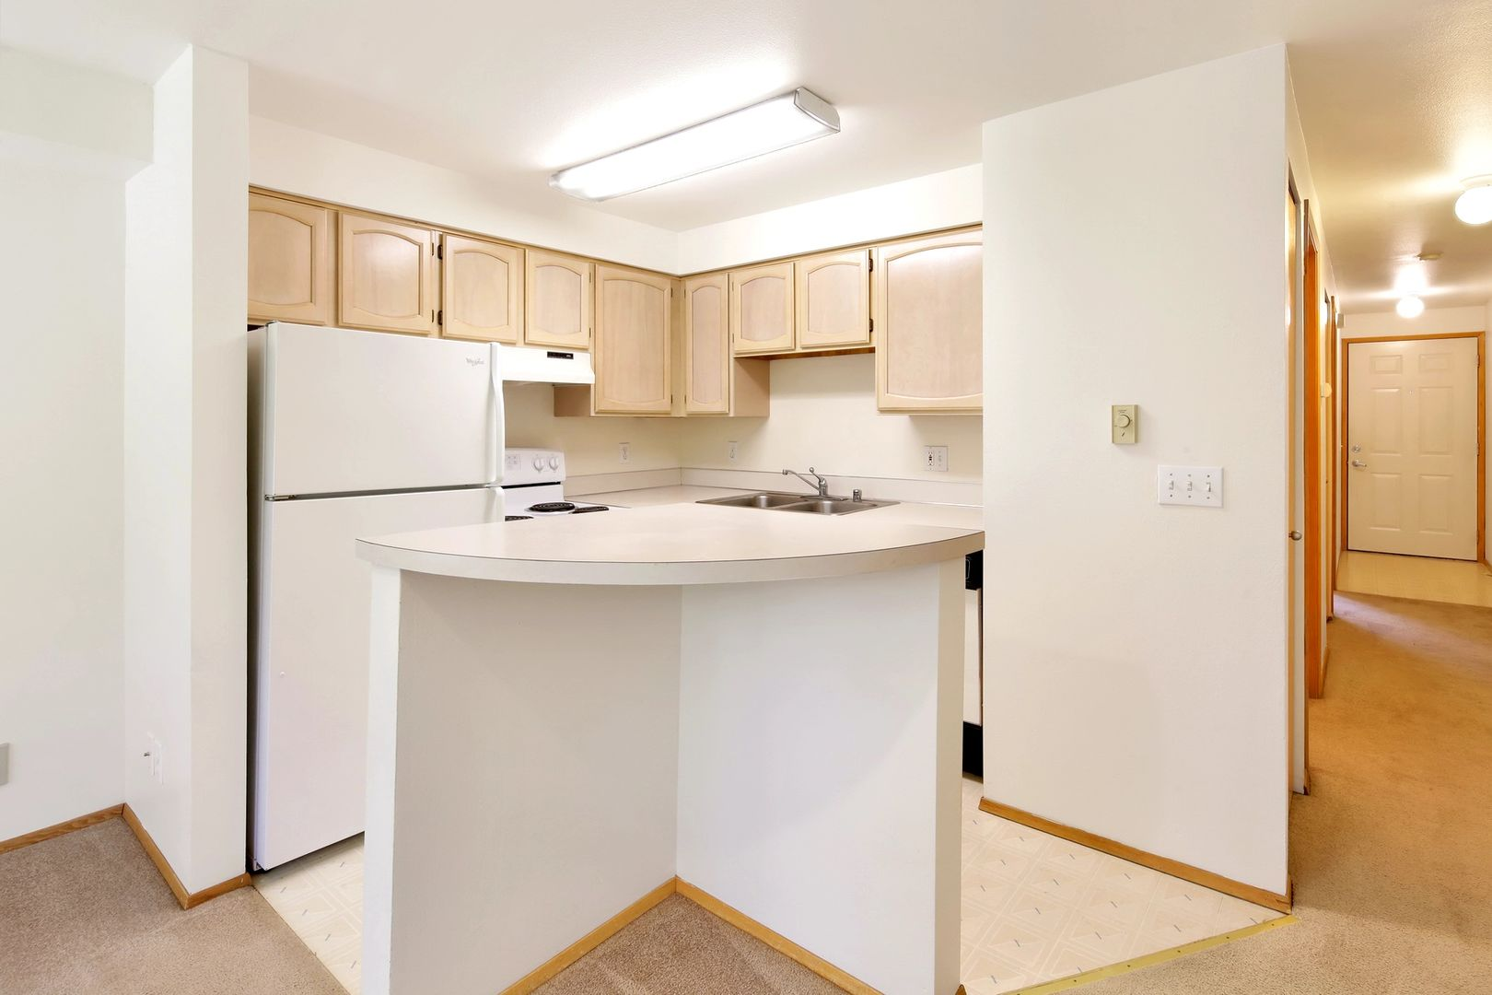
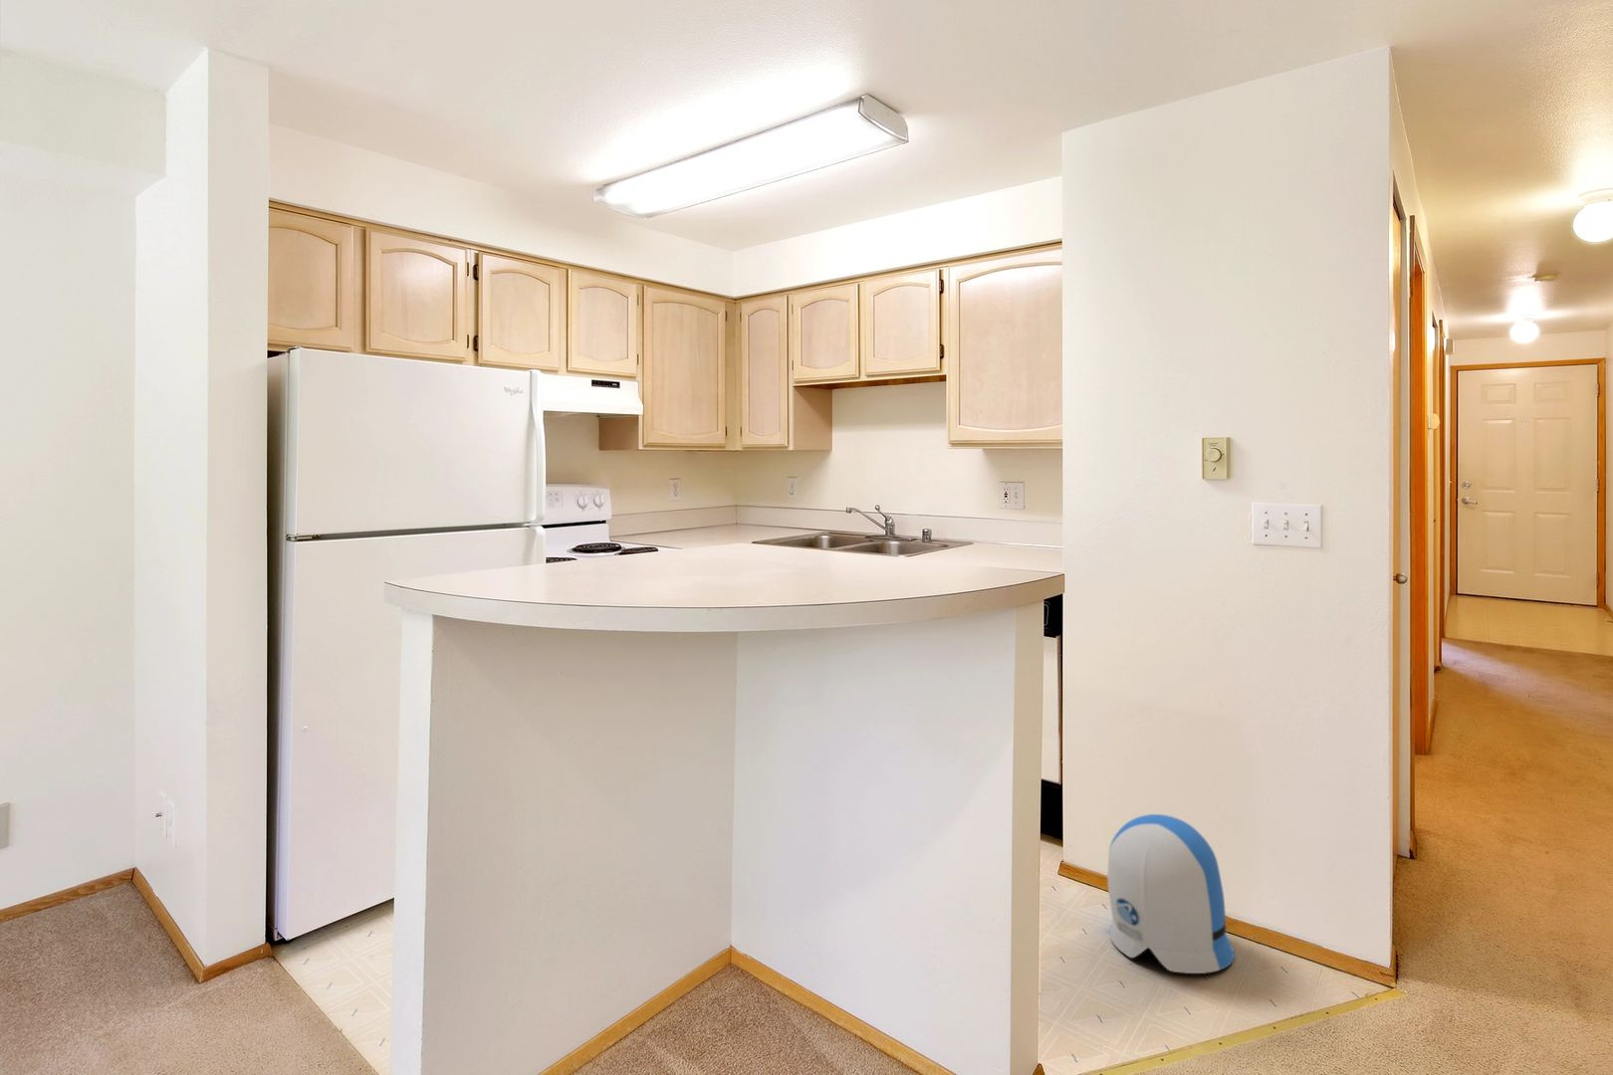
+ sun visor [1107,813,1236,974]
